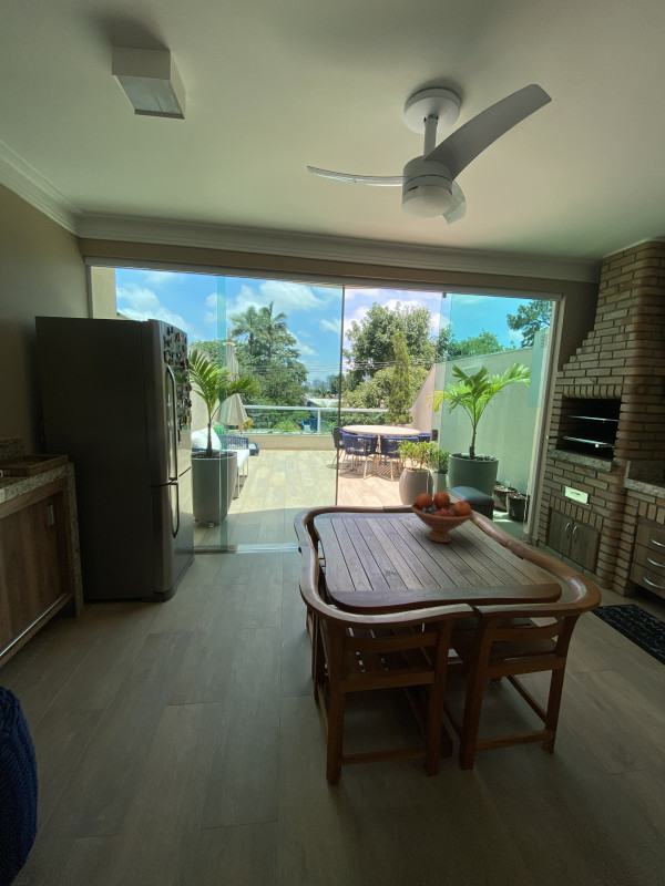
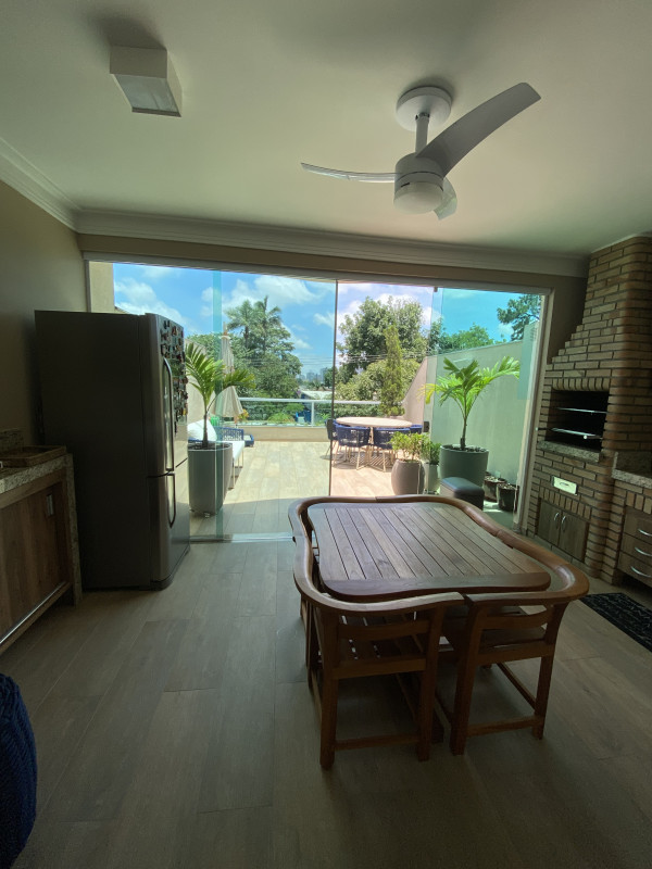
- fruit bowl [410,491,474,544]
